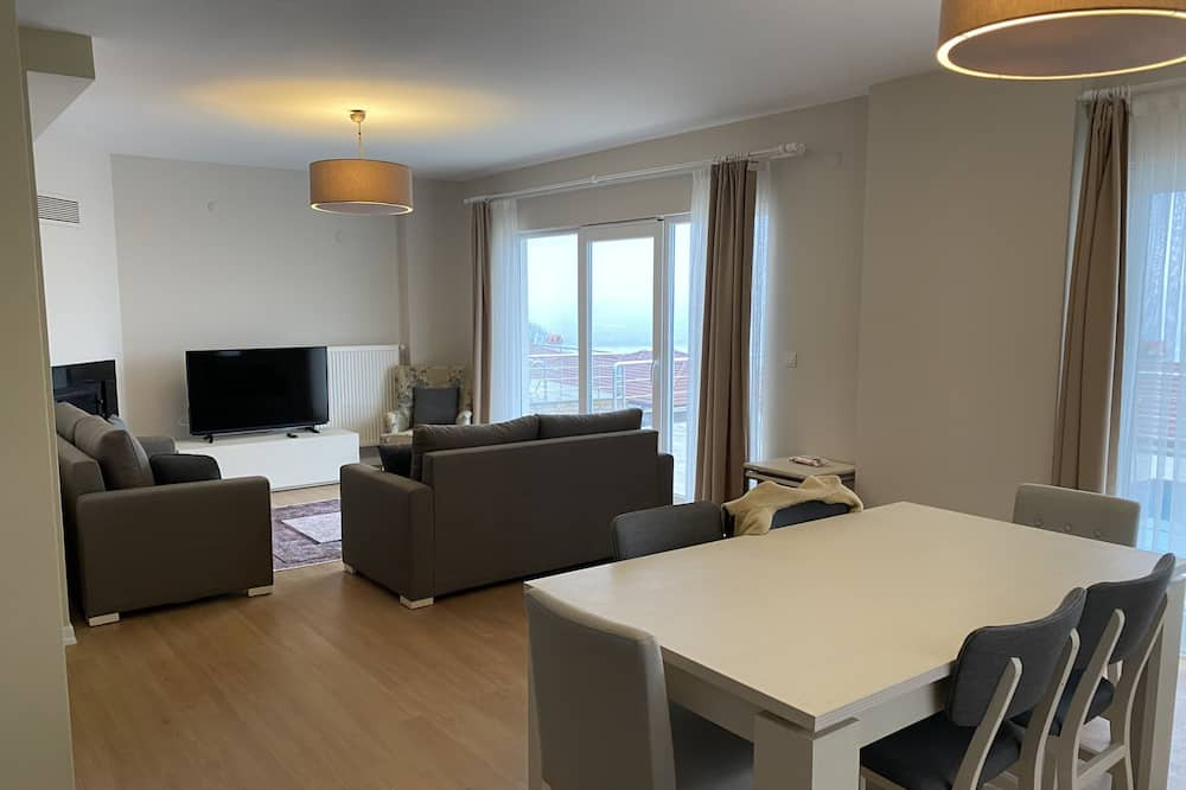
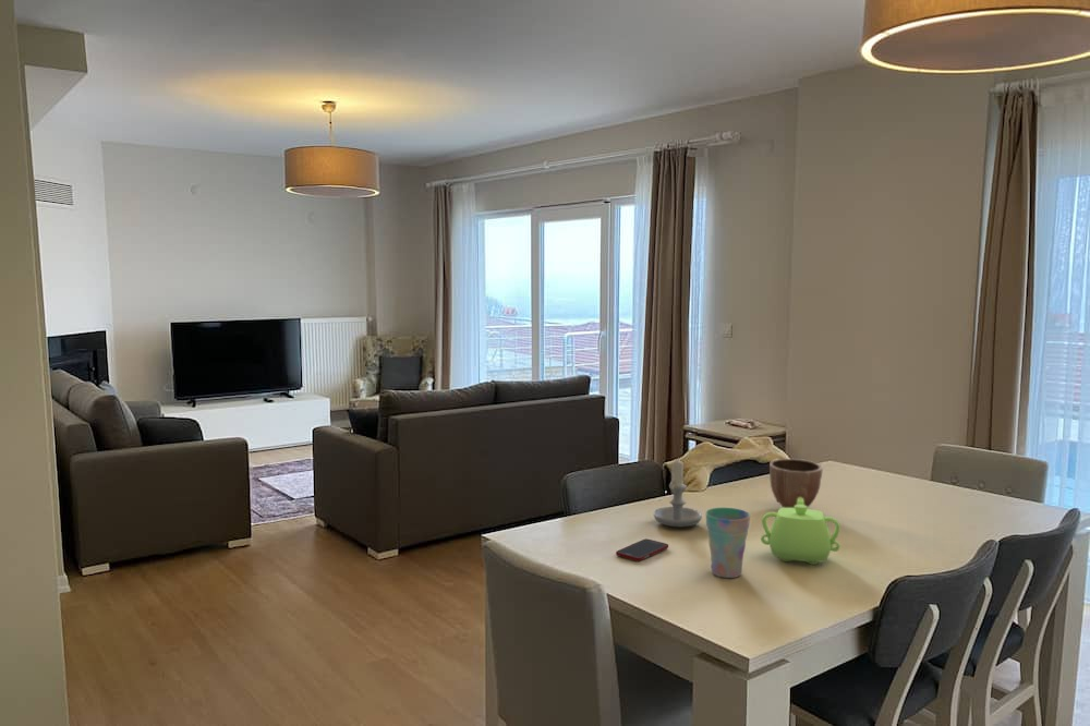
+ decorative bowl [768,458,824,508]
+ cell phone [615,537,669,562]
+ candle [653,457,703,528]
+ teapot [760,497,841,566]
+ cup [704,507,751,579]
